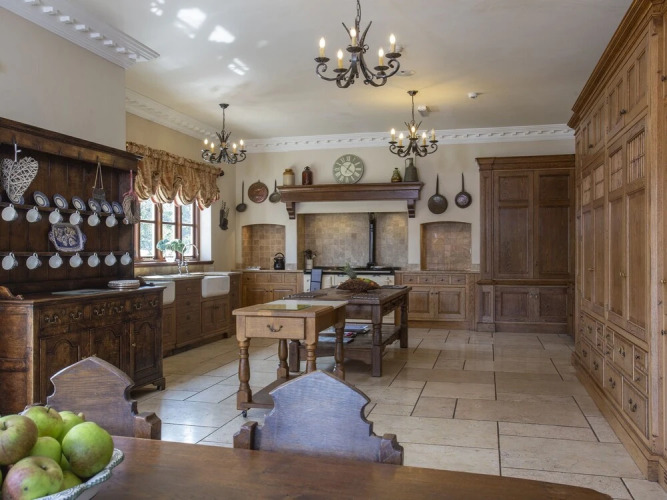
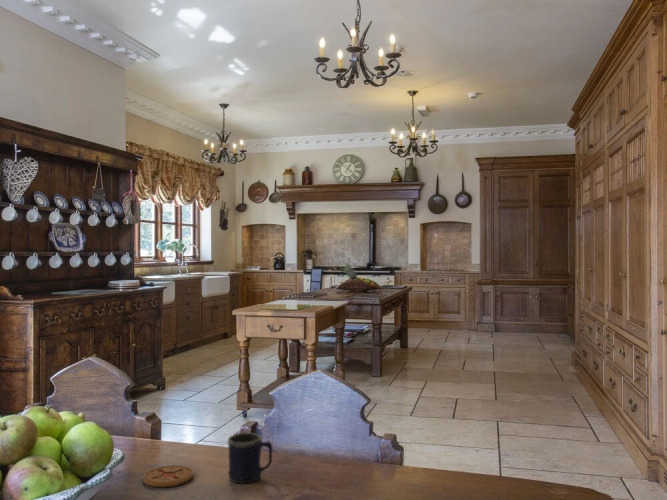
+ mug [227,431,273,484]
+ coaster [142,464,194,488]
